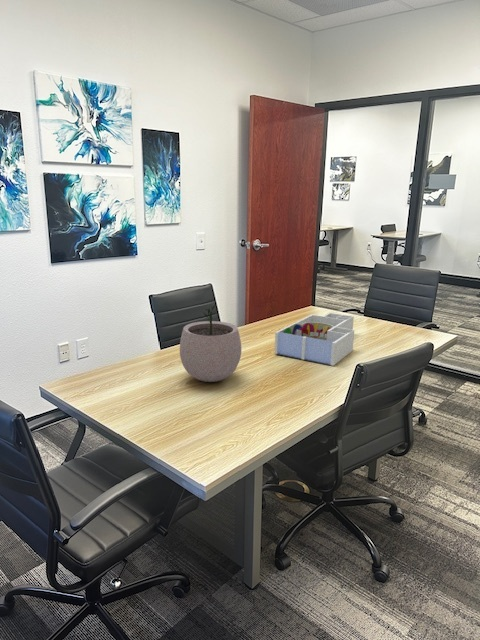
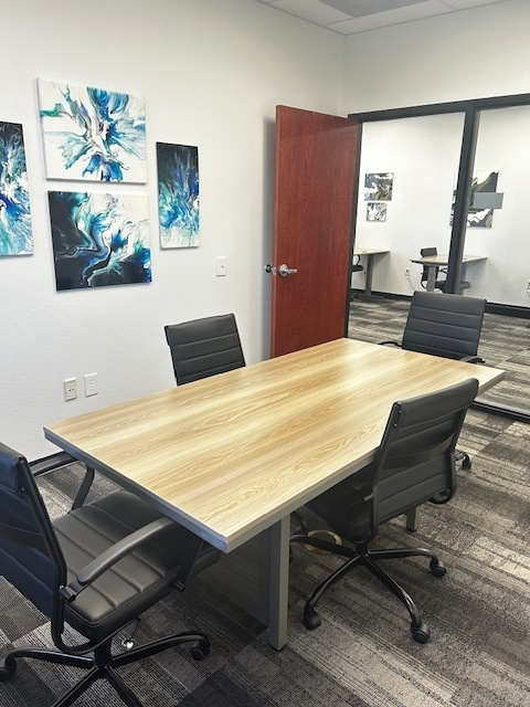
- plant pot [179,304,242,383]
- desk organizer [273,312,355,367]
